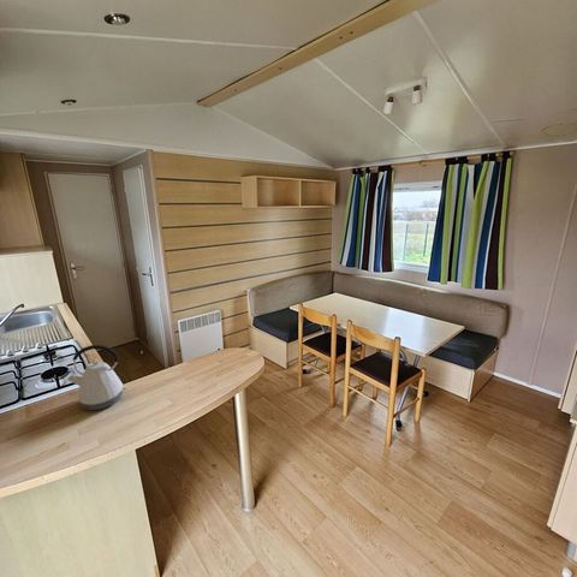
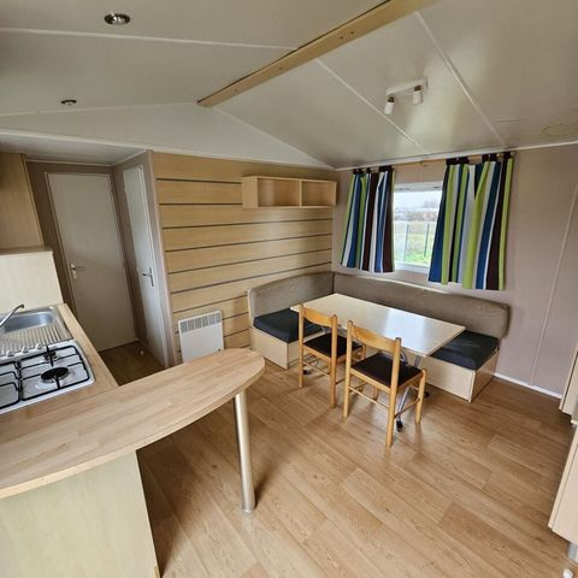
- kettle [66,344,129,411]
